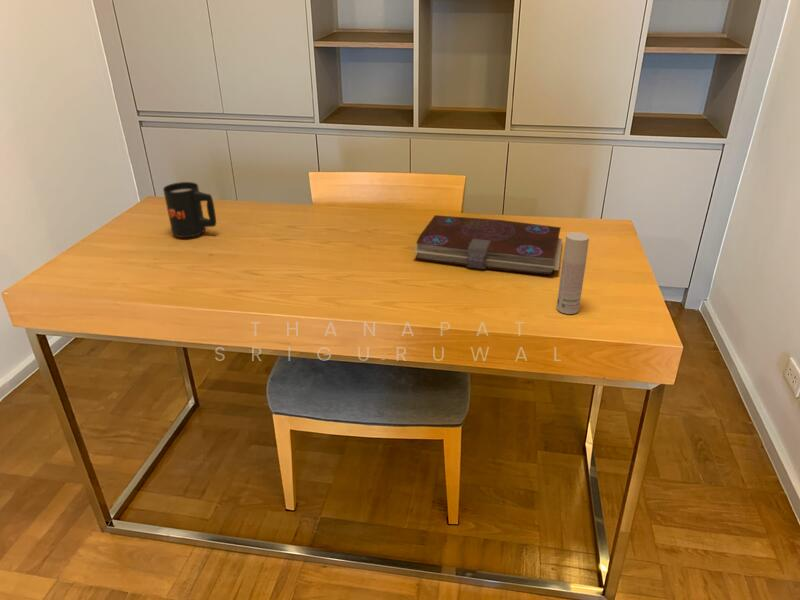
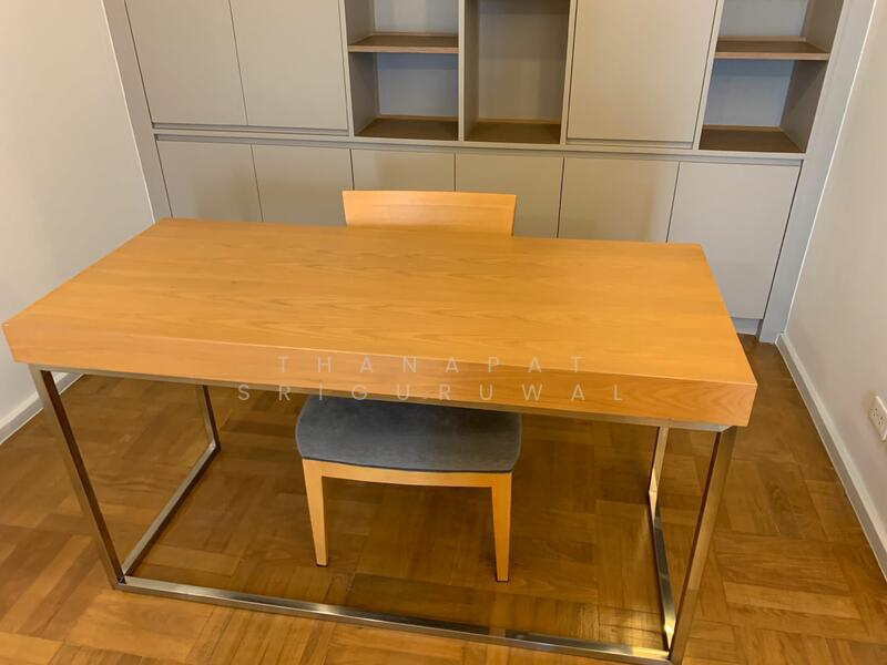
- bottle [556,231,590,315]
- mug [162,181,217,238]
- book [412,214,563,276]
